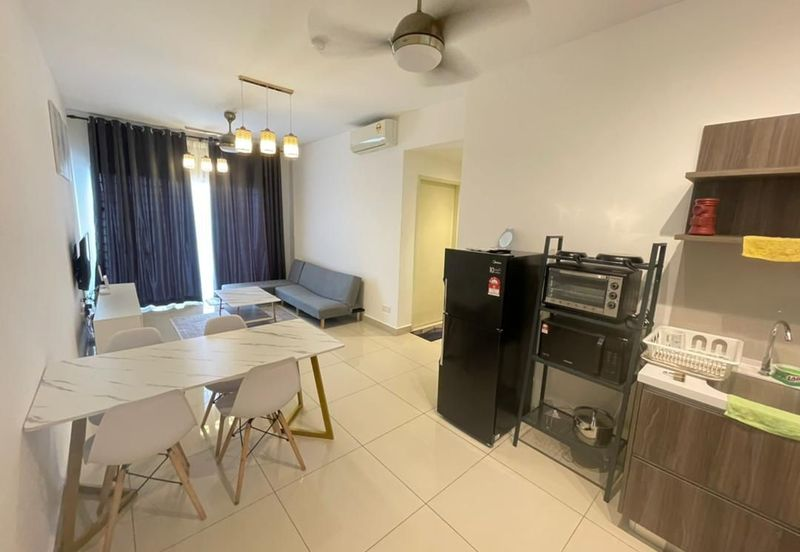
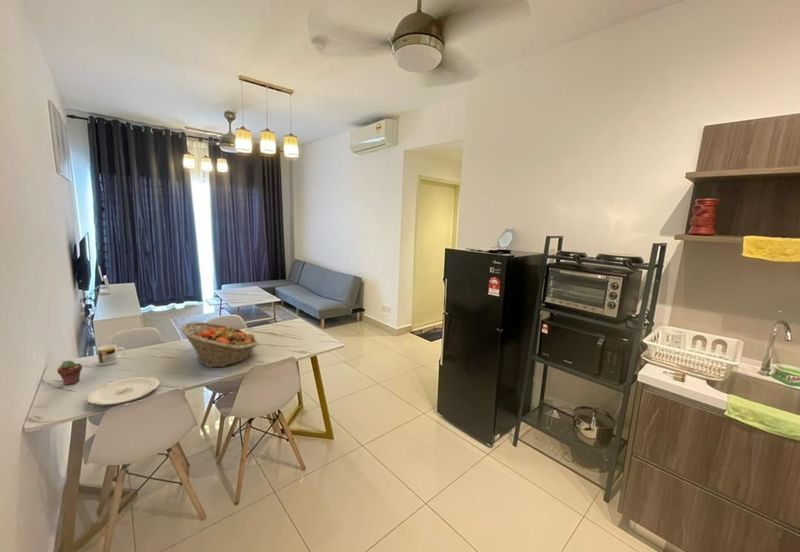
+ potted succulent [56,359,83,386]
+ mug [96,344,126,366]
+ fruit basket [179,321,259,368]
+ plate [86,376,160,406]
